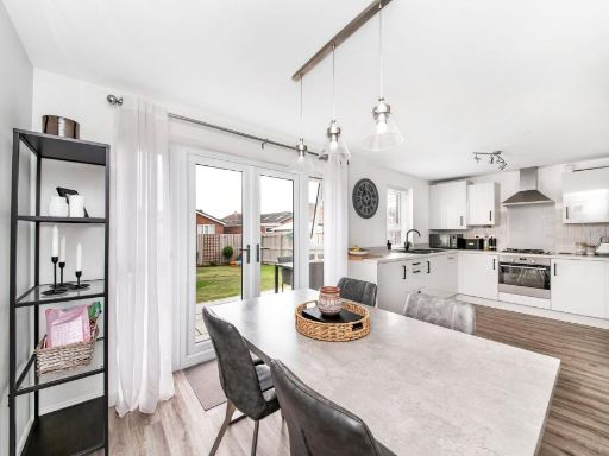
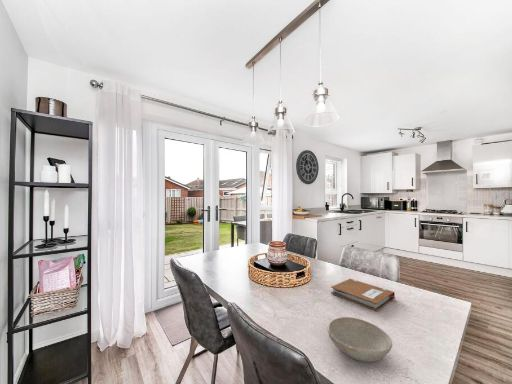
+ bowl [327,316,393,363]
+ notebook [330,278,397,312]
